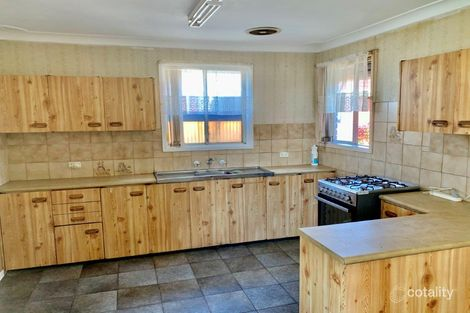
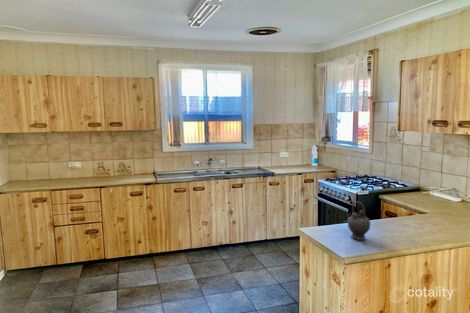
+ teapot [345,200,371,241]
